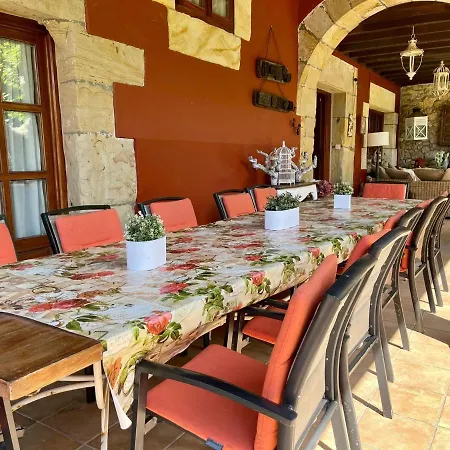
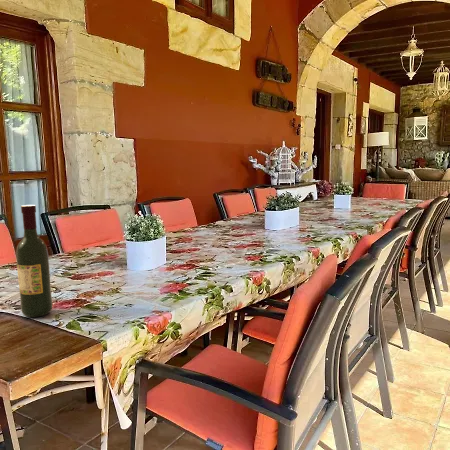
+ wine bottle [15,204,53,318]
